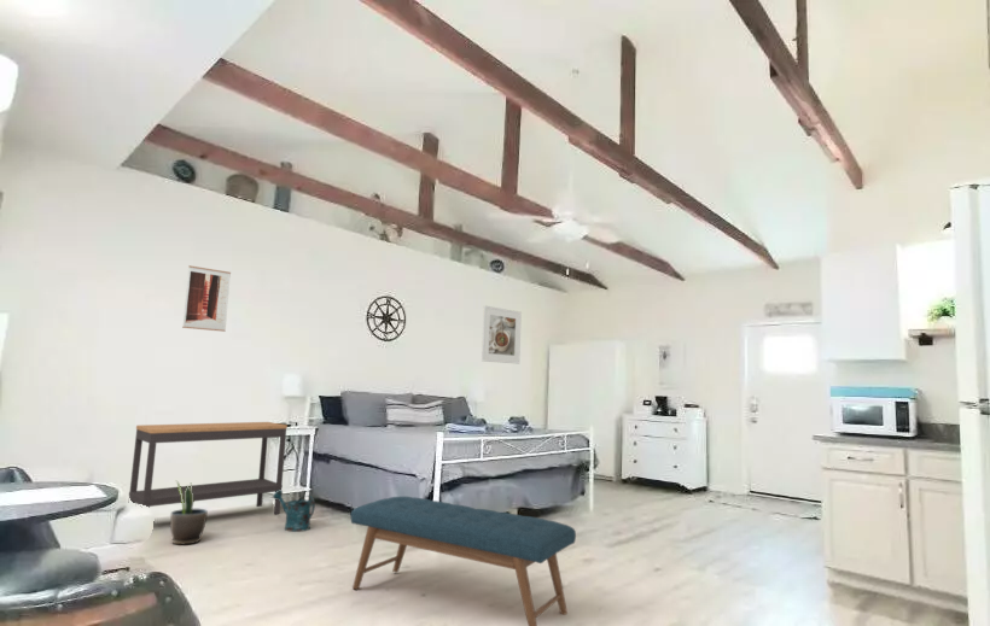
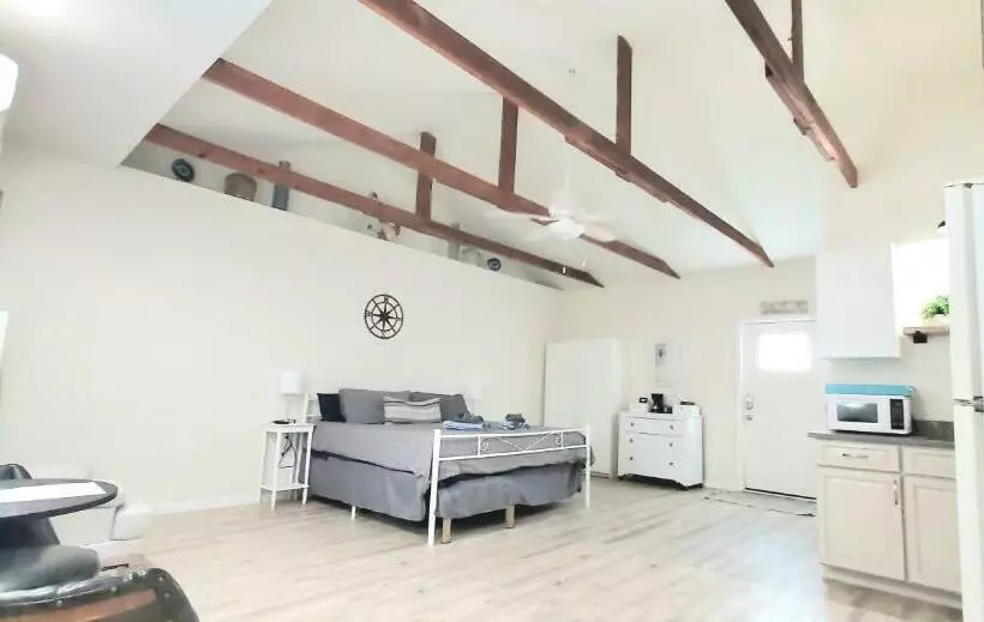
- wall art [181,264,232,333]
- console table [128,421,289,515]
- watering can [272,490,316,533]
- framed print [481,305,523,365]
- potted plant [169,480,209,545]
- bench [350,496,577,626]
